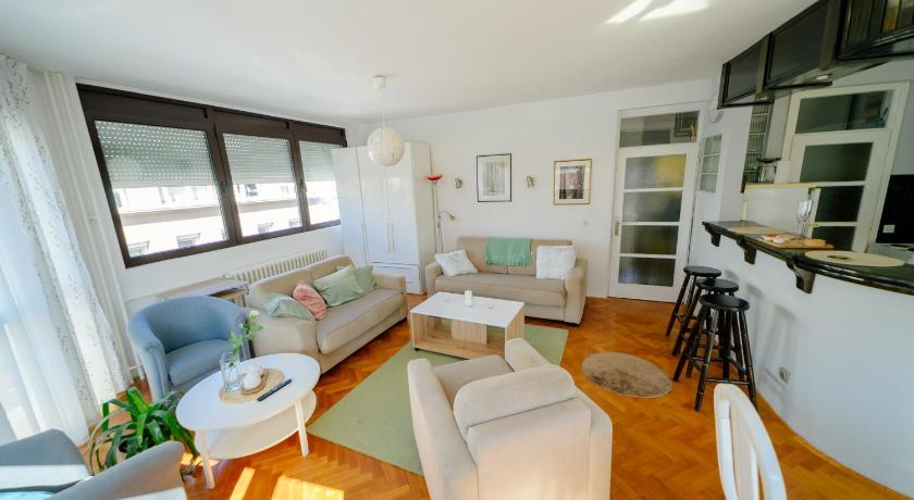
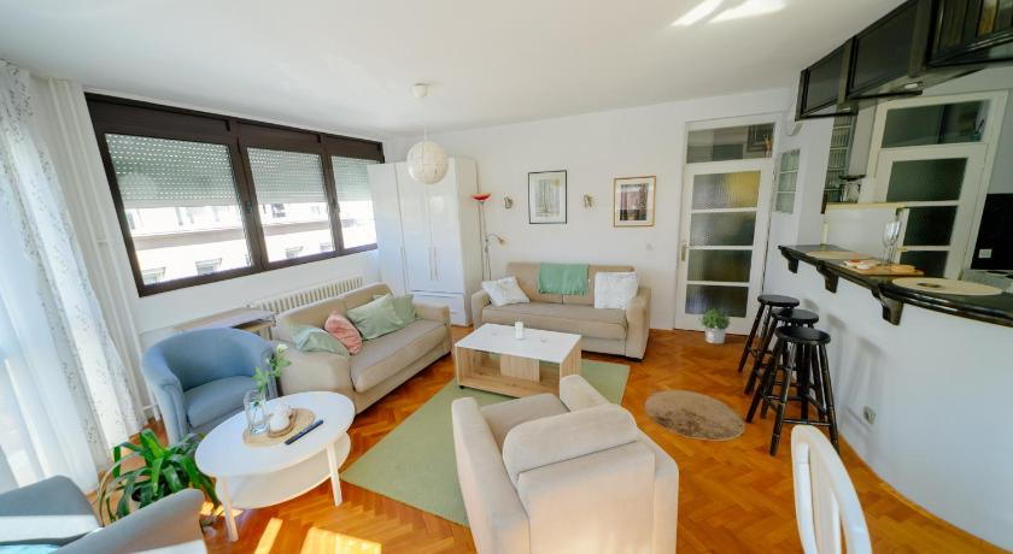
+ potted plant [698,307,732,344]
